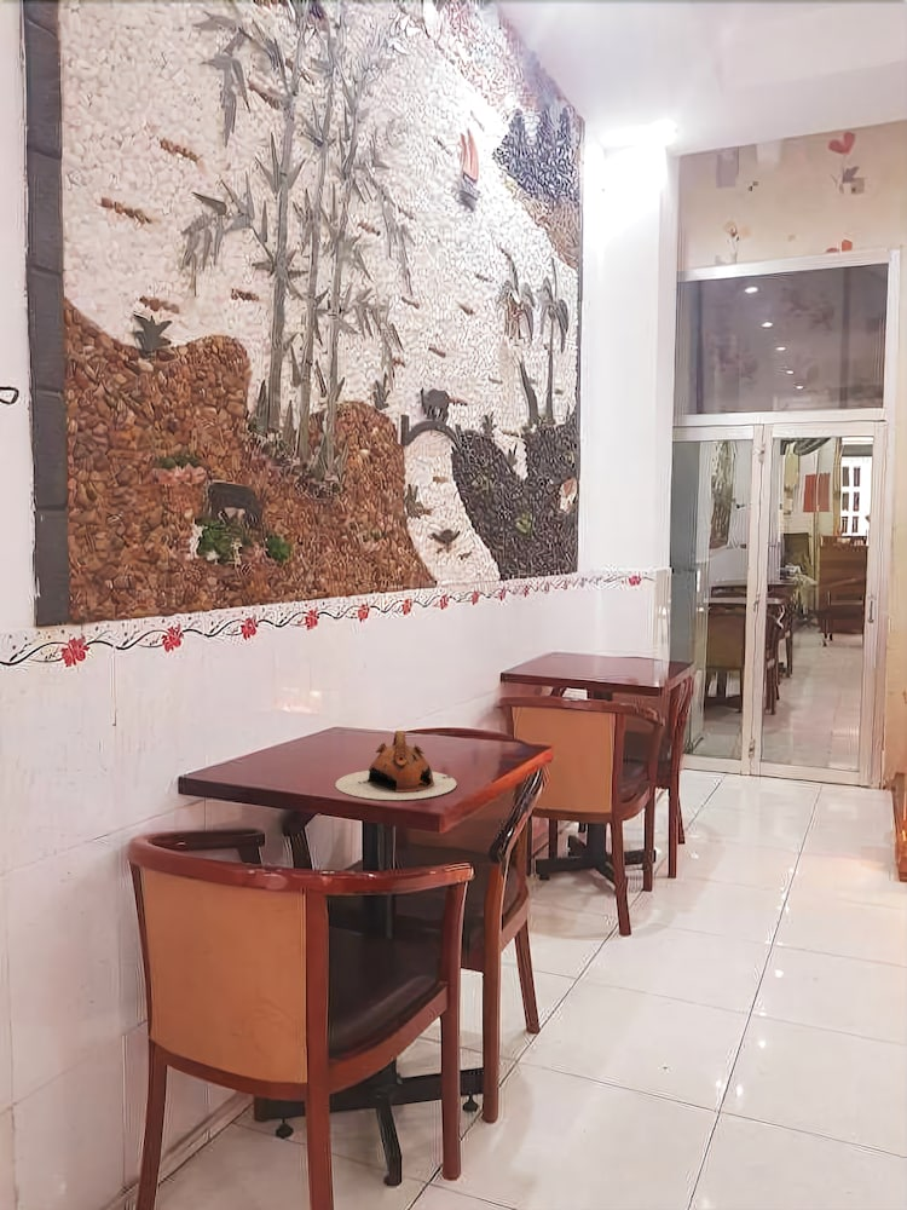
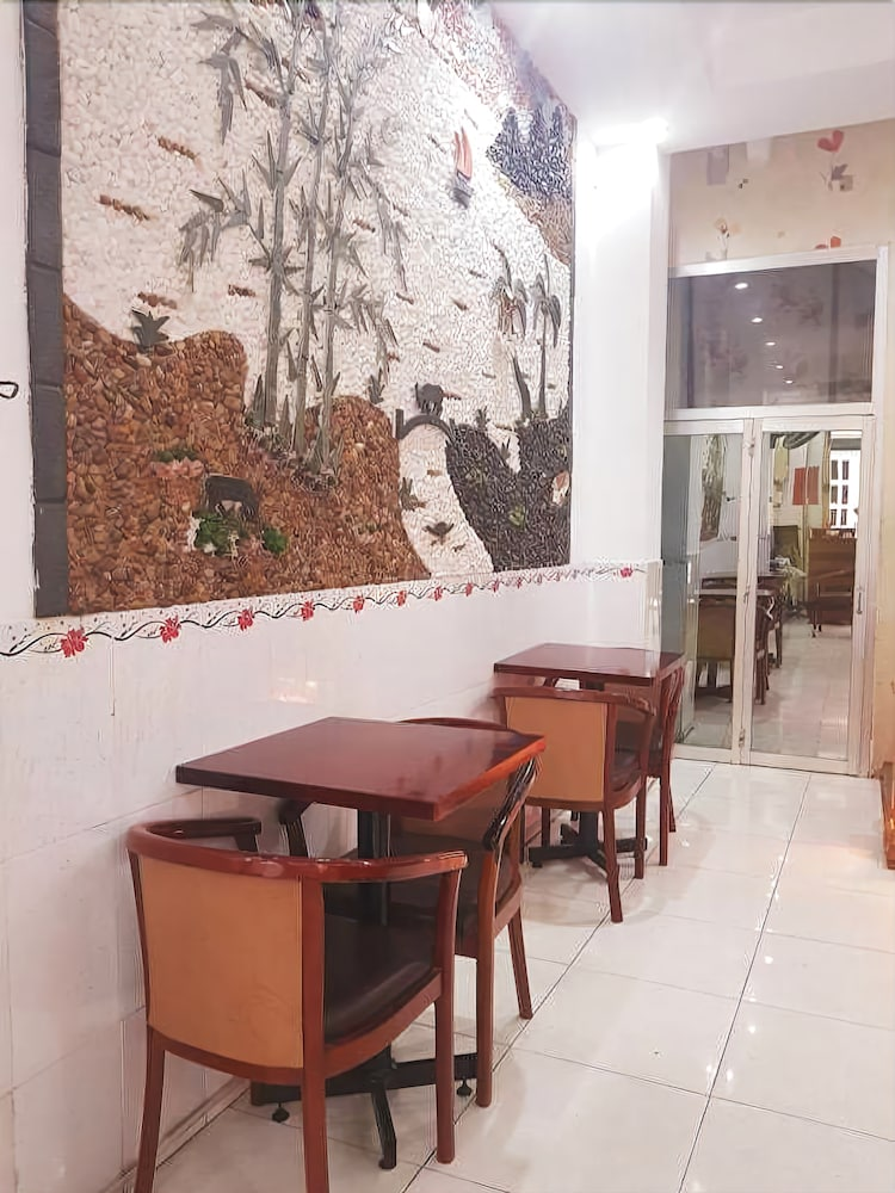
- teapot [335,730,458,801]
